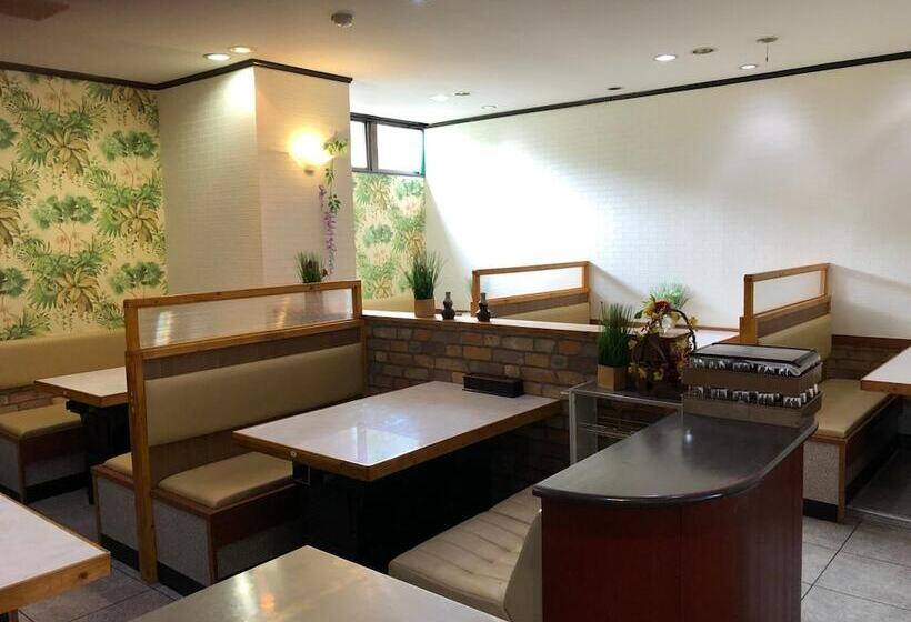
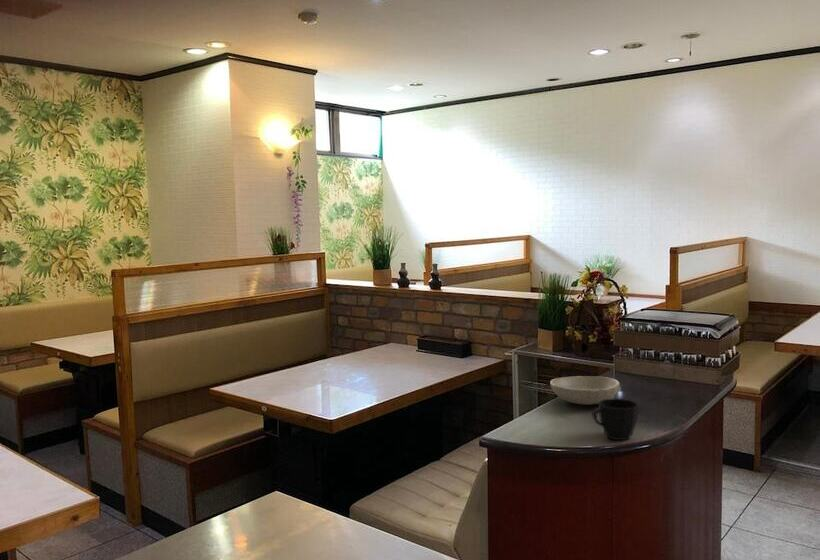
+ cup [591,398,640,441]
+ bowl [549,375,621,406]
